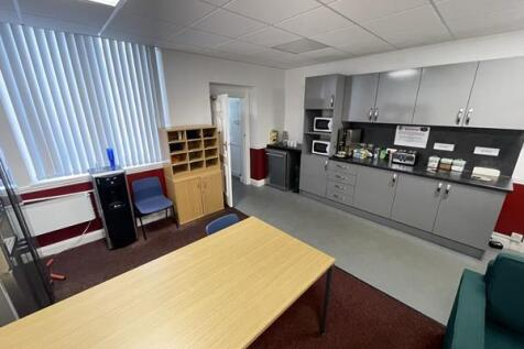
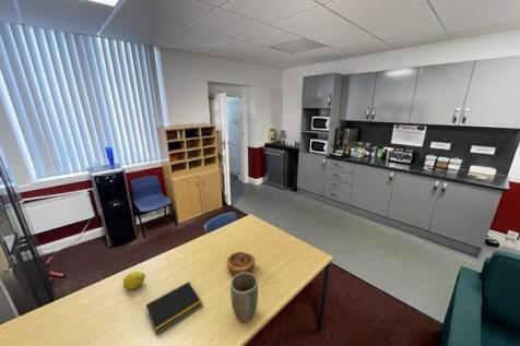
+ pastry [226,251,256,277]
+ notepad [144,281,203,335]
+ fruit [122,271,146,290]
+ plant pot [229,272,259,323]
